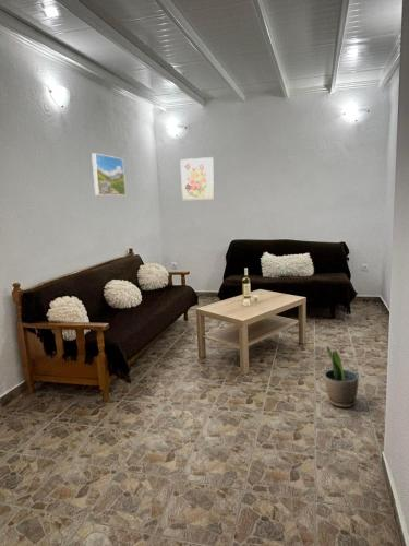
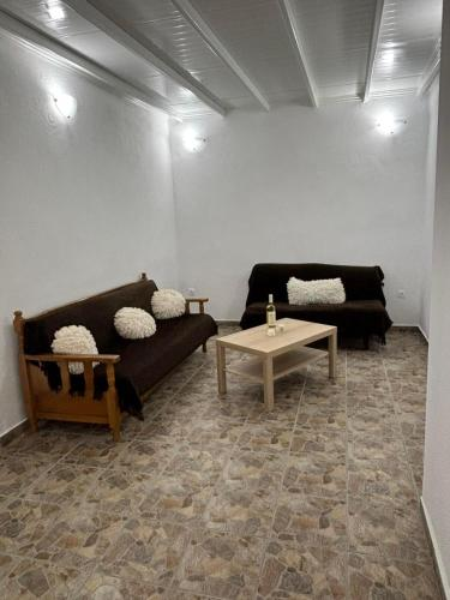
- wall art [179,156,216,202]
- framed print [91,152,127,197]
- potted plant [324,345,360,408]
